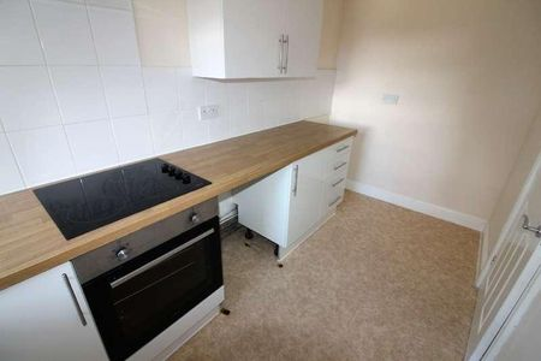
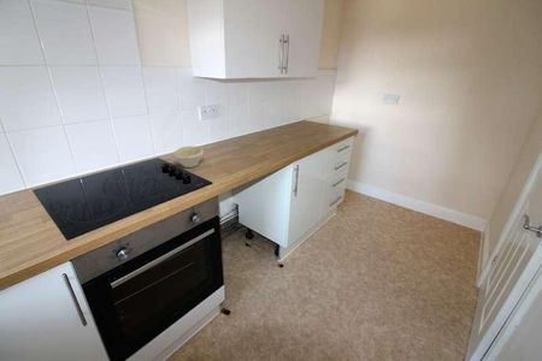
+ bowl [171,144,205,168]
